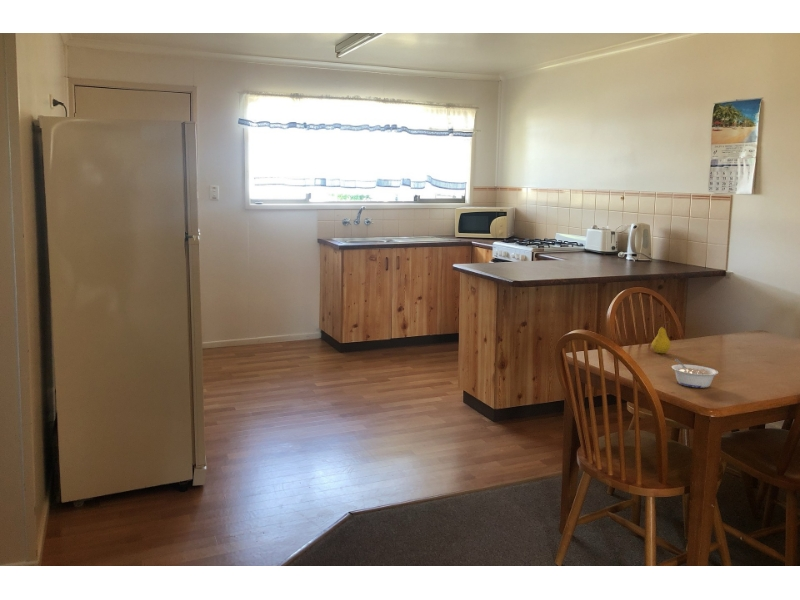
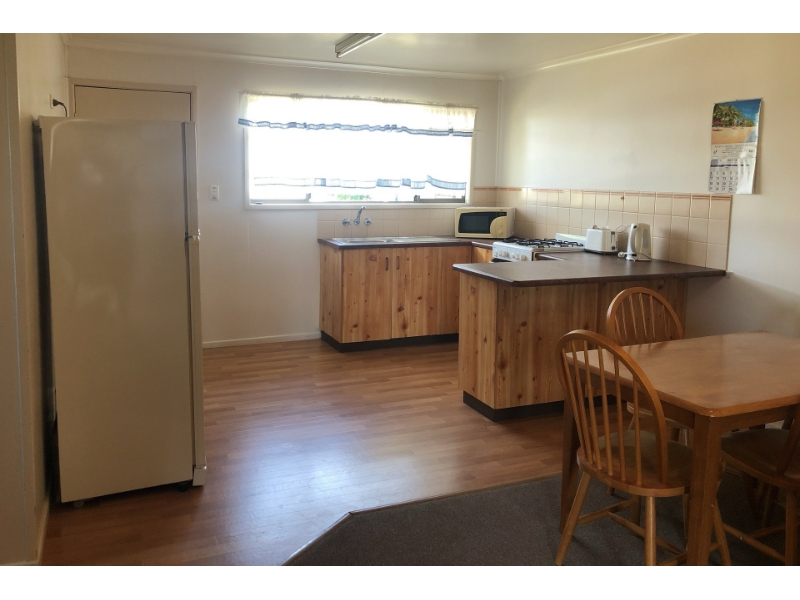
- legume [671,358,719,389]
- fruit [651,320,672,354]
